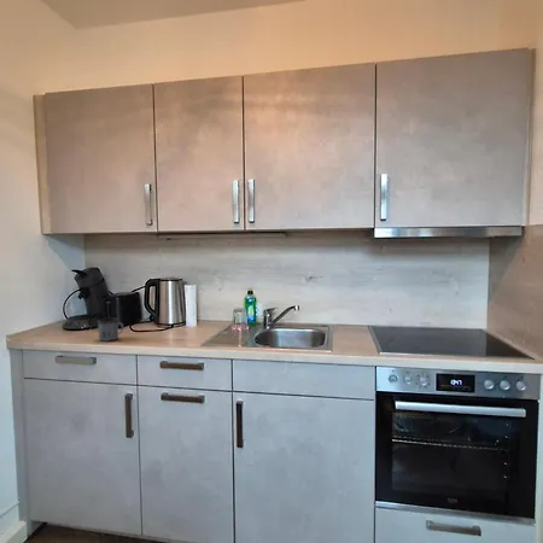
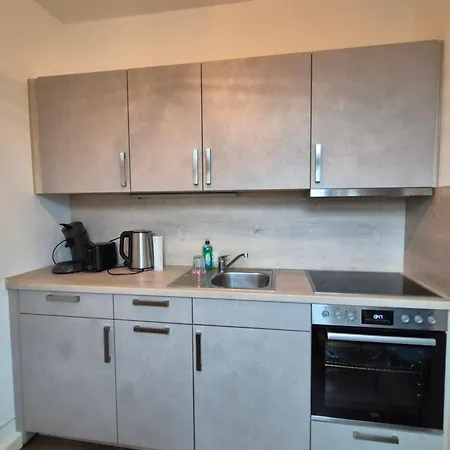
- mug [97,316,124,343]
